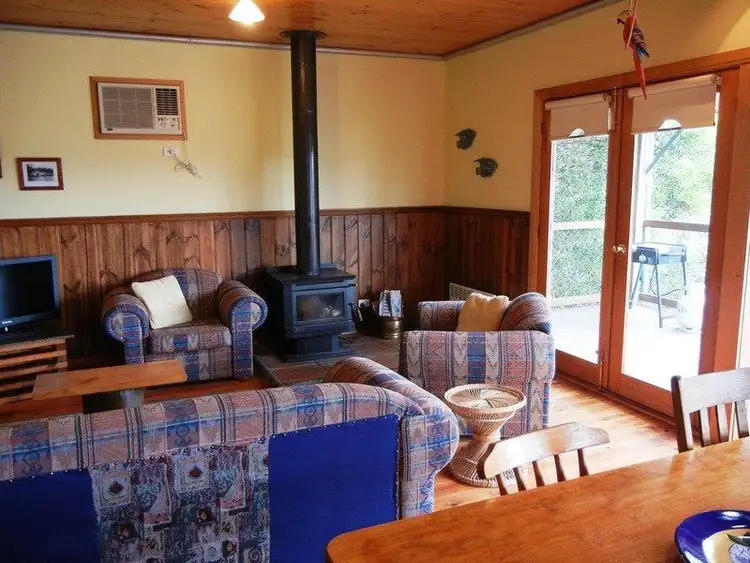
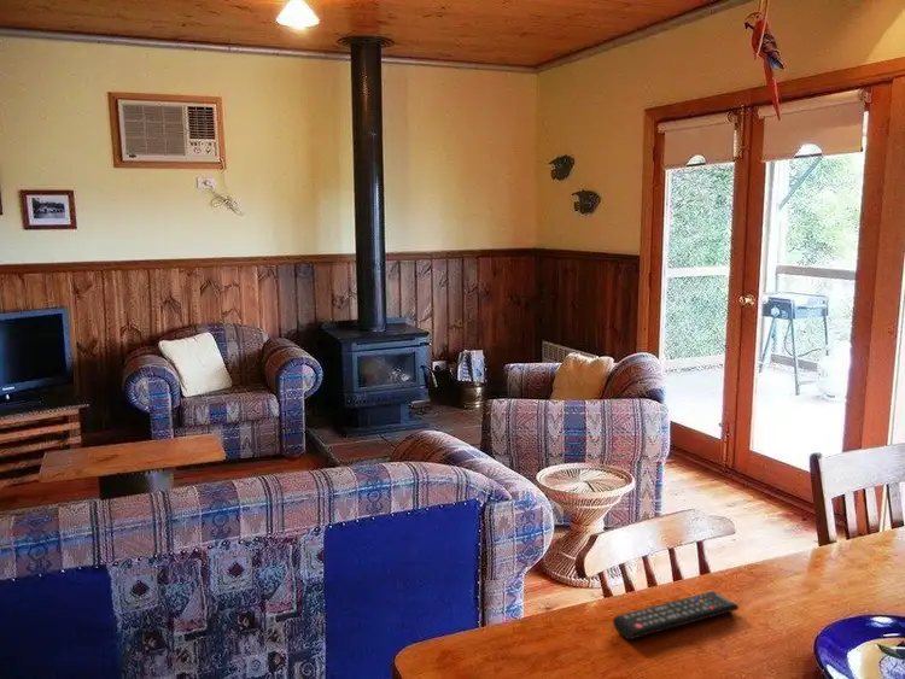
+ remote control [612,590,740,640]
